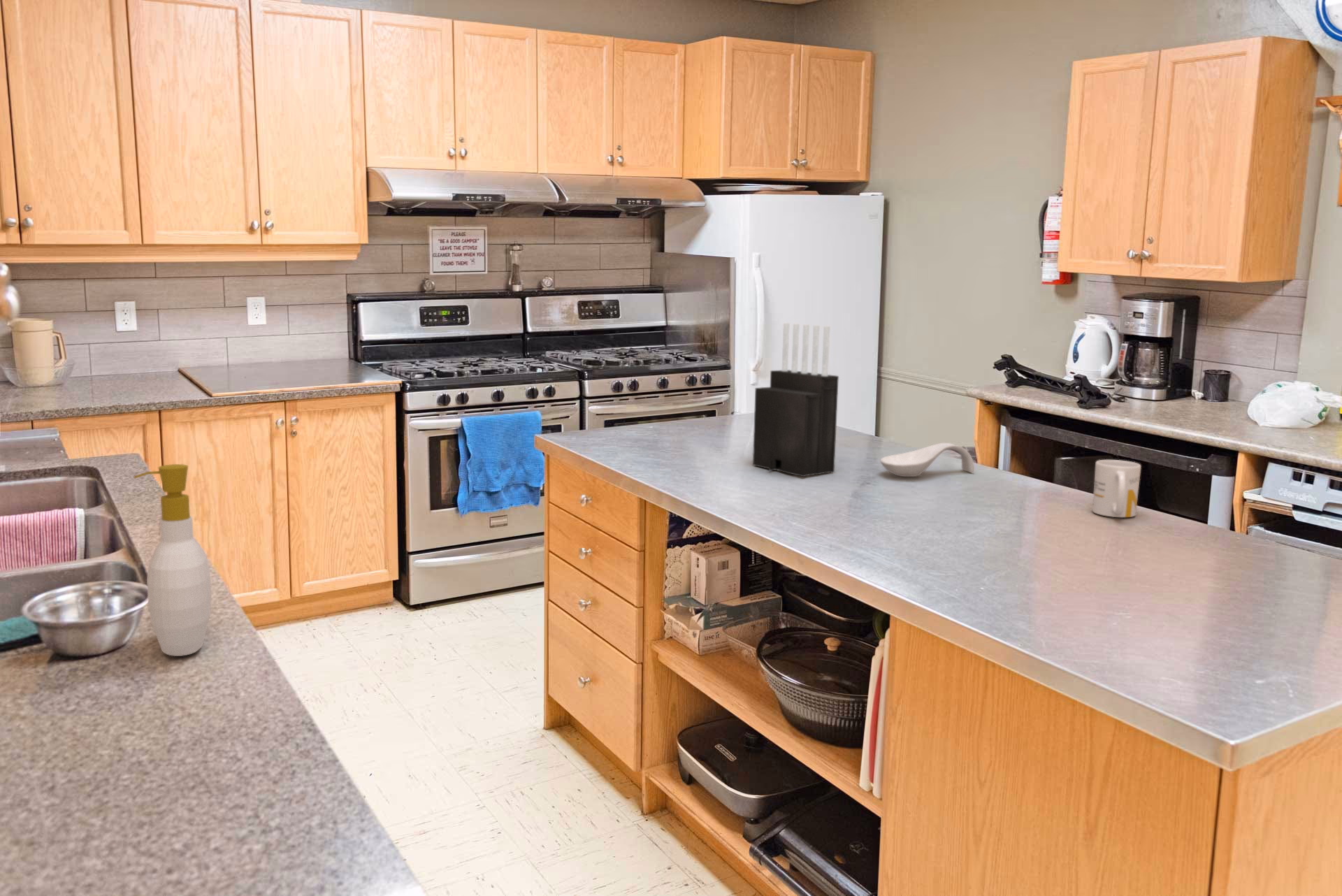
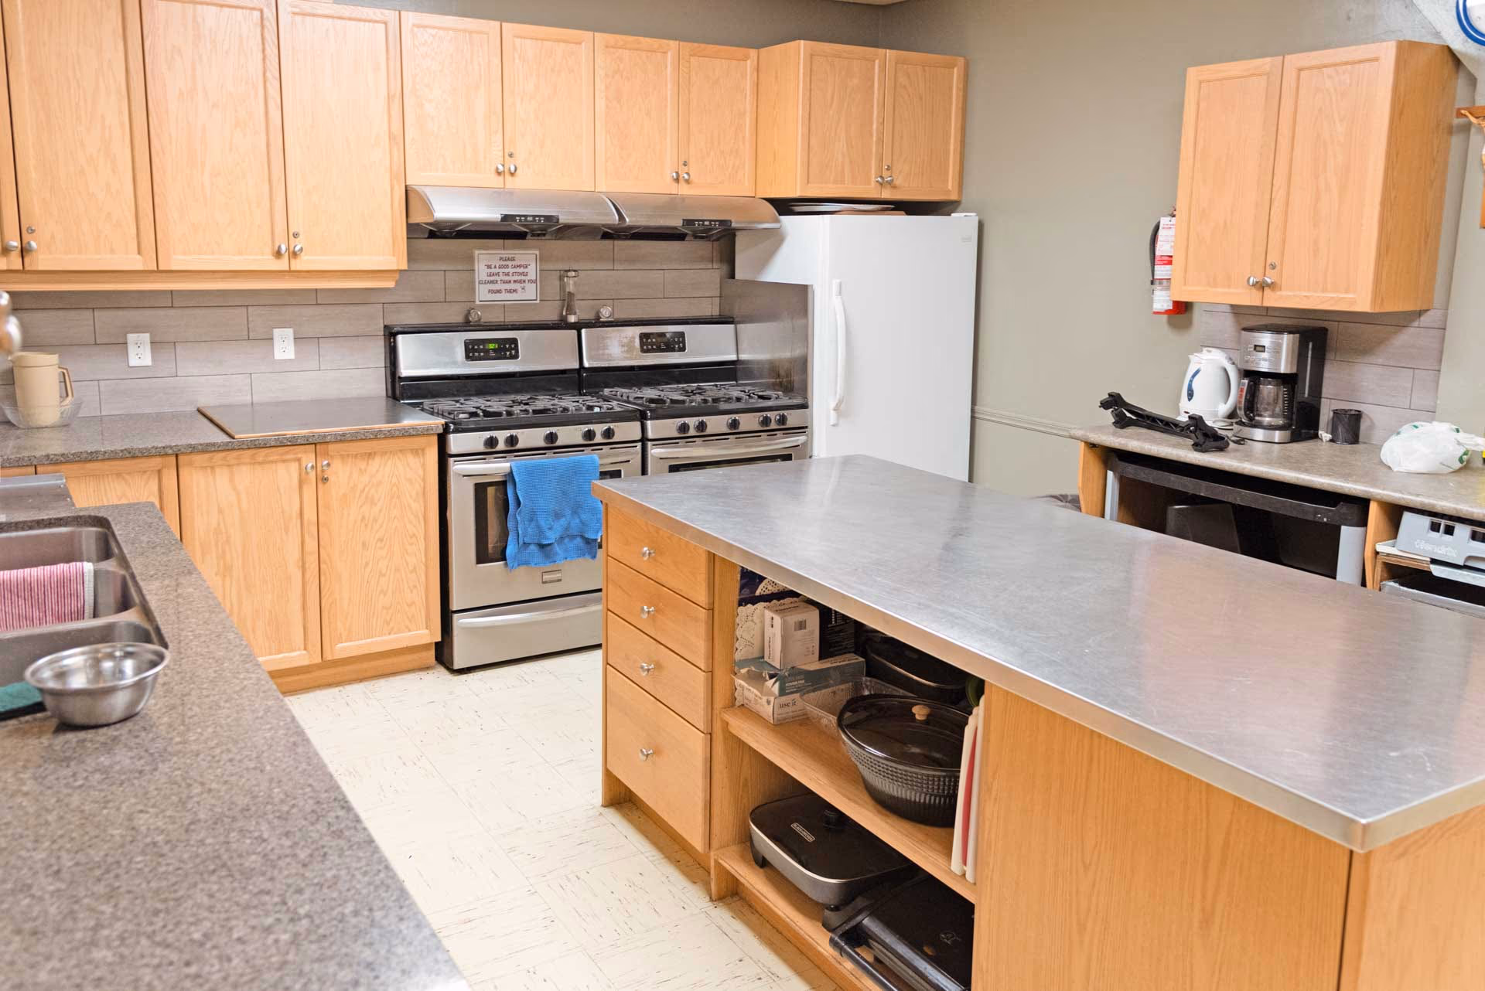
- knife block [752,322,839,477]
- spoon rest [879,442,975,477]
- soap bottle [133,463,212,657]
- mug [1092,459,1141,518]
